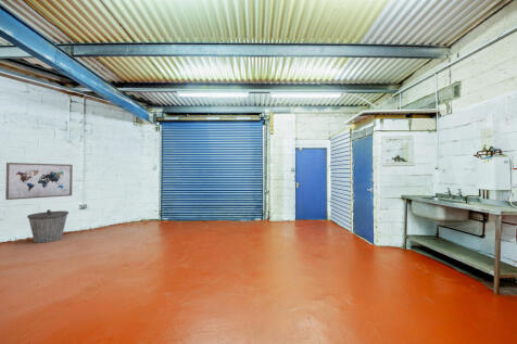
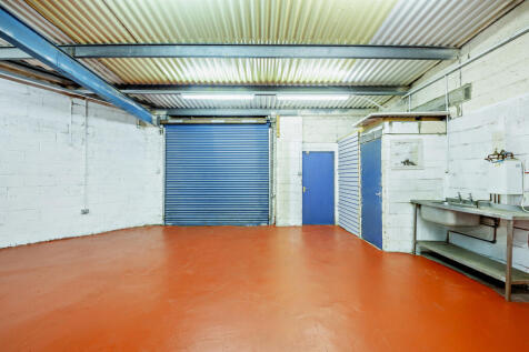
- trash can [26,208,70,244]
- wall art [4,162,74,201]
